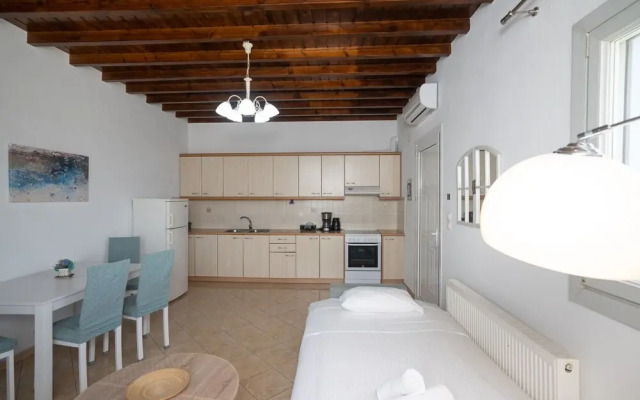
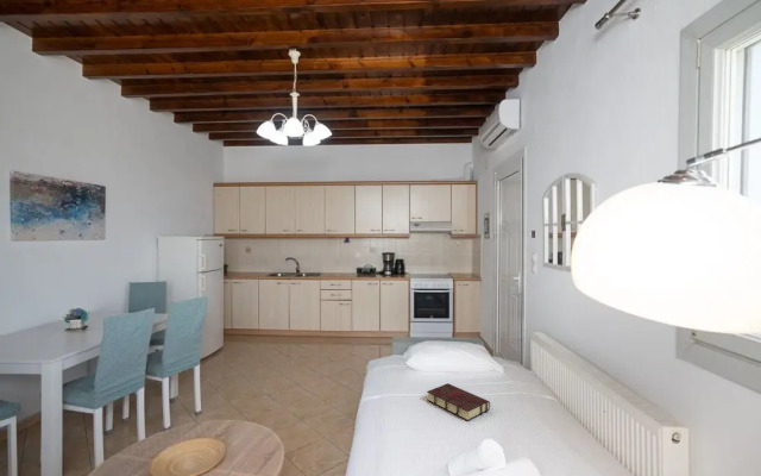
+ book [426,382,491,422]
